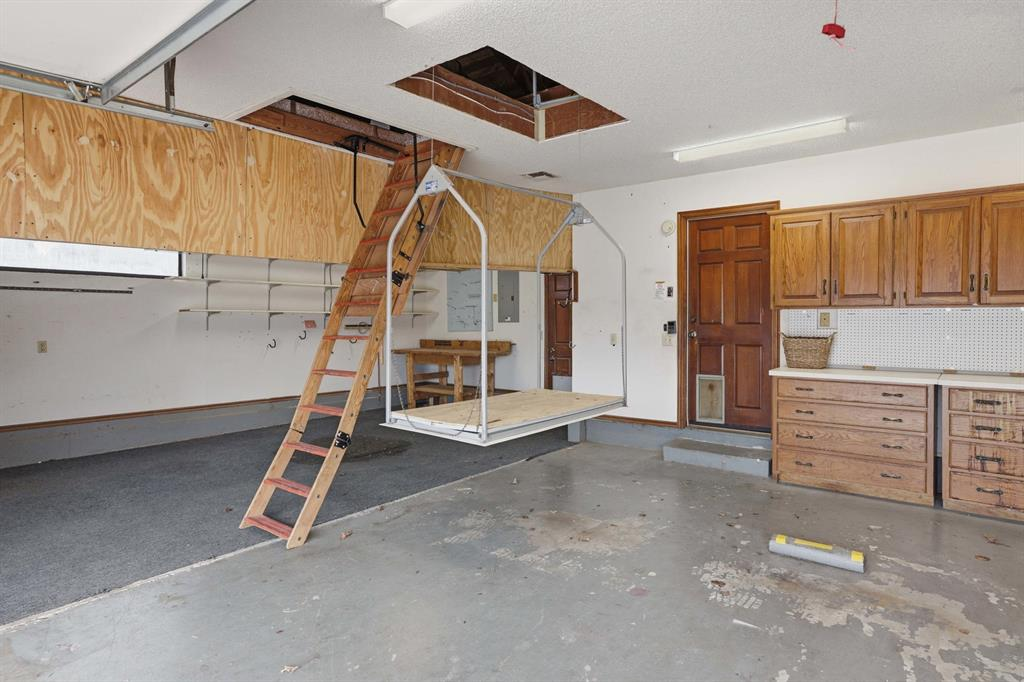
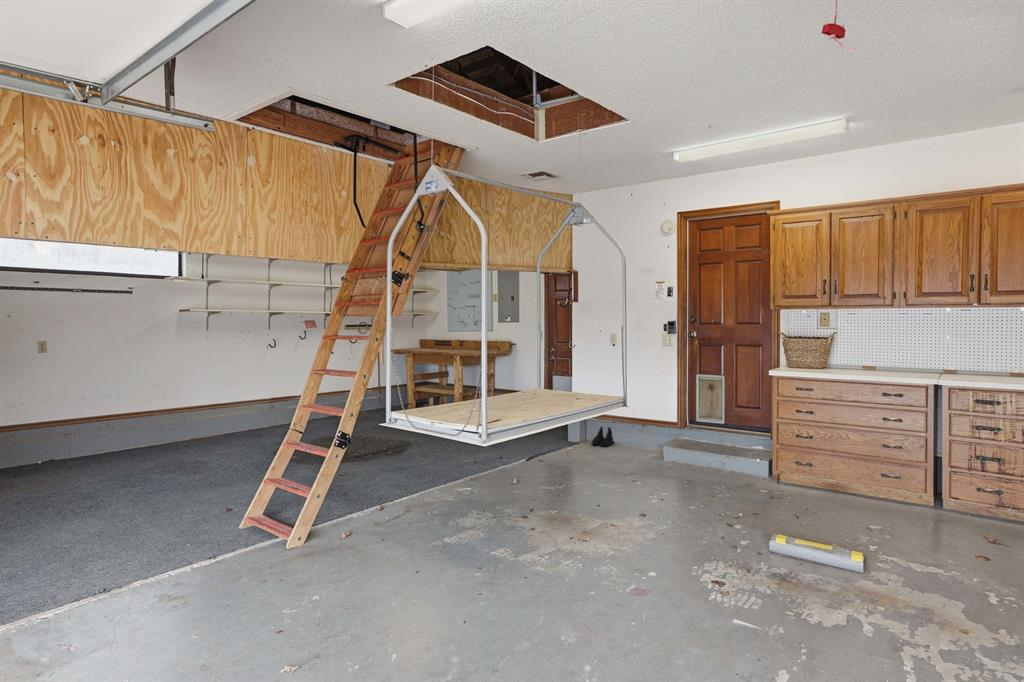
+ boots [591,426,616,447]
